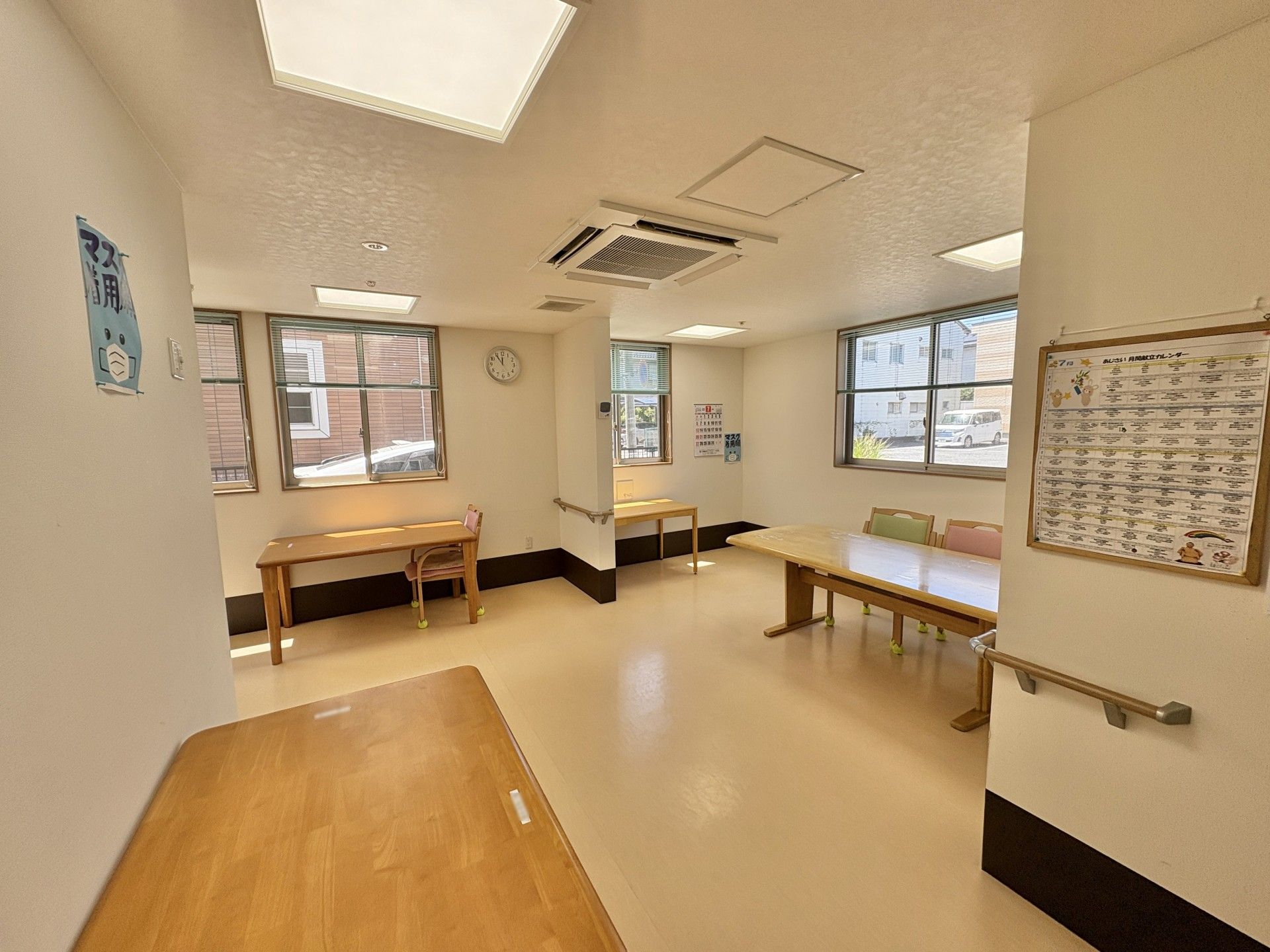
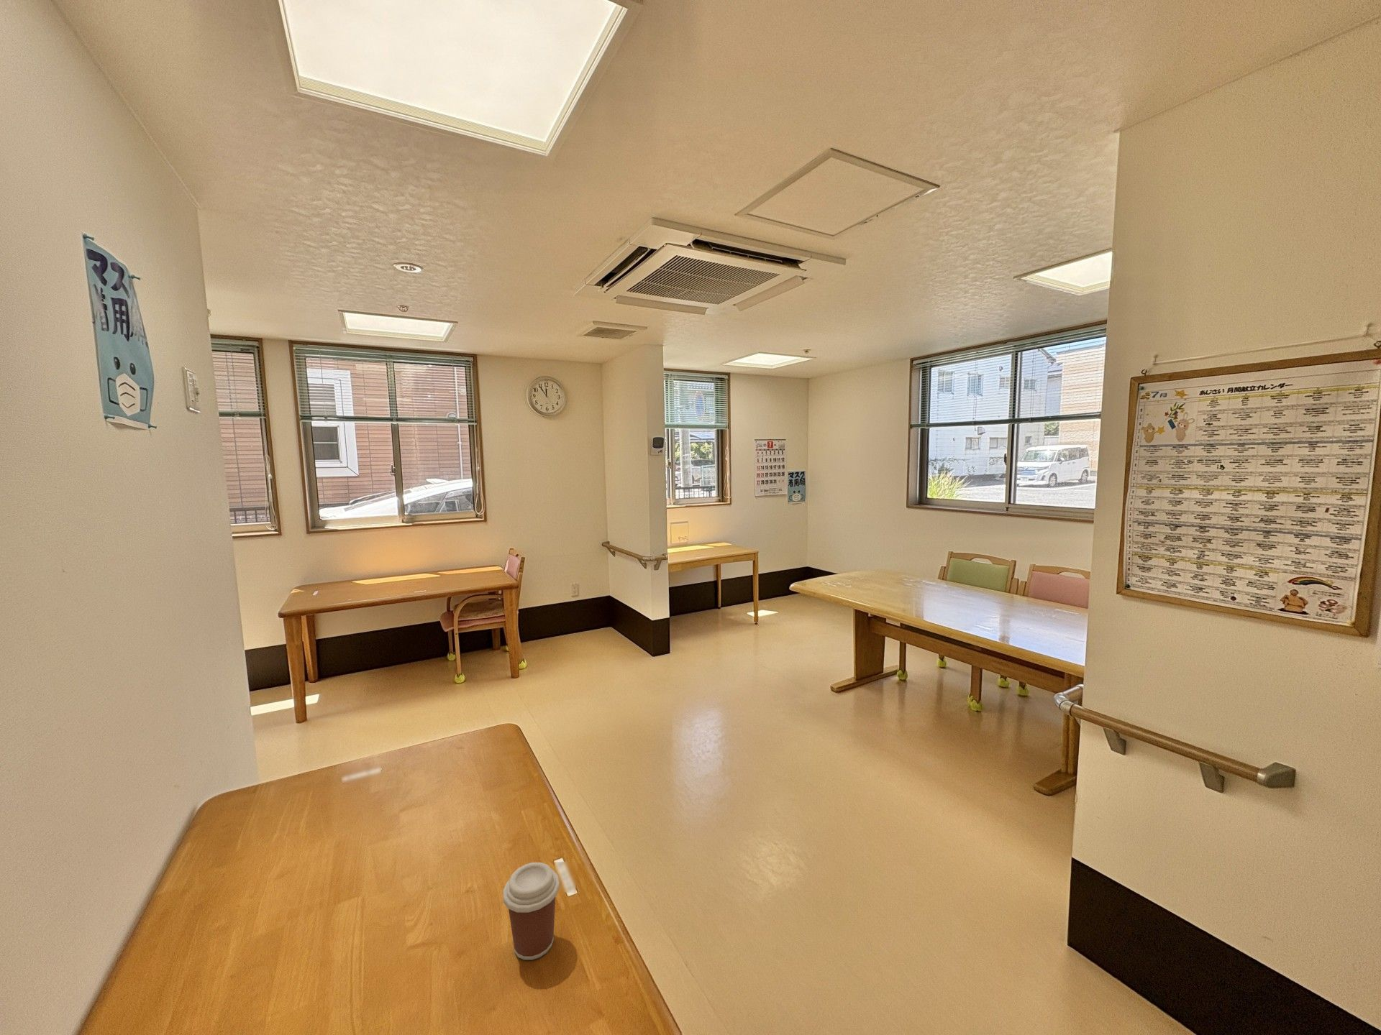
+ coffee cup [502,862,560,961]
